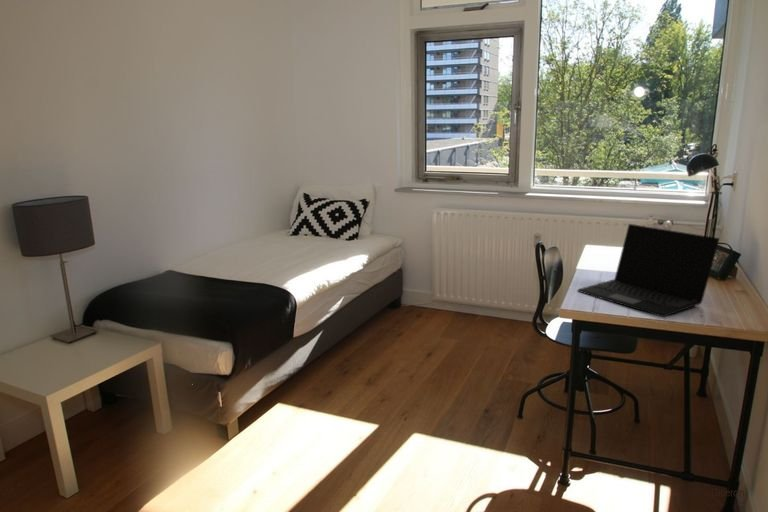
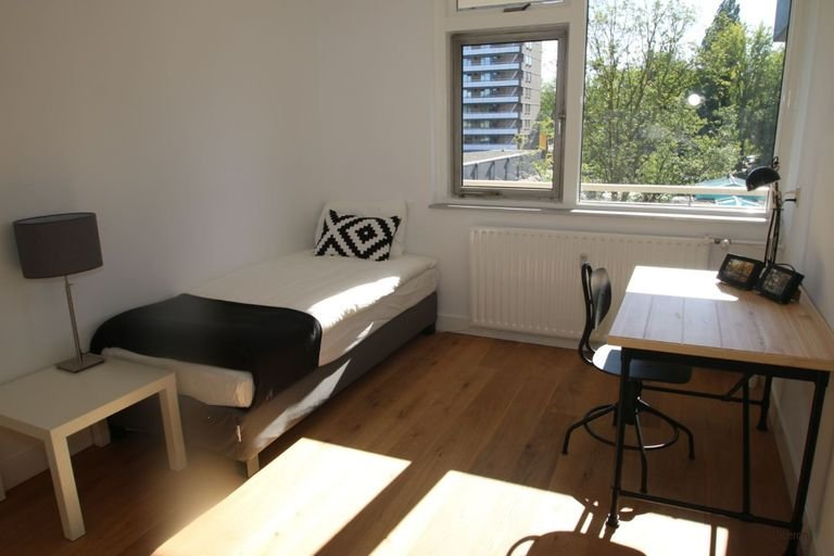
- laptop [577,223,721,318]
